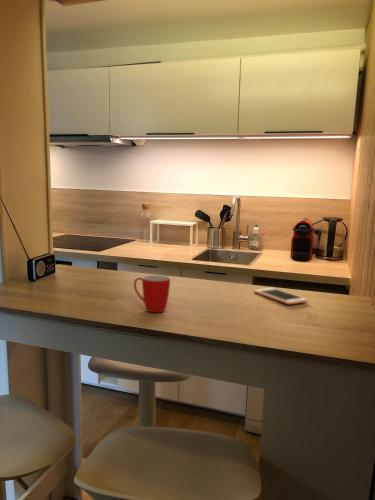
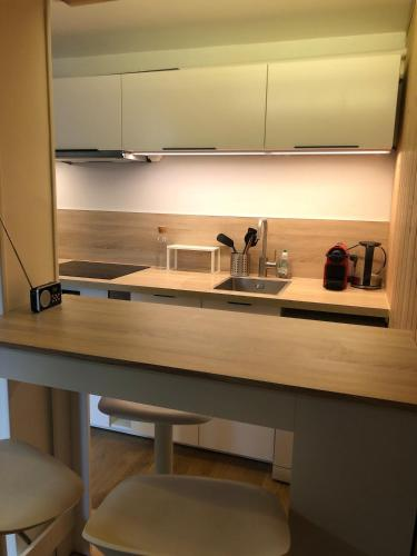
- cell phone [253,287,309,305]
- mug [133,274,171,313]
